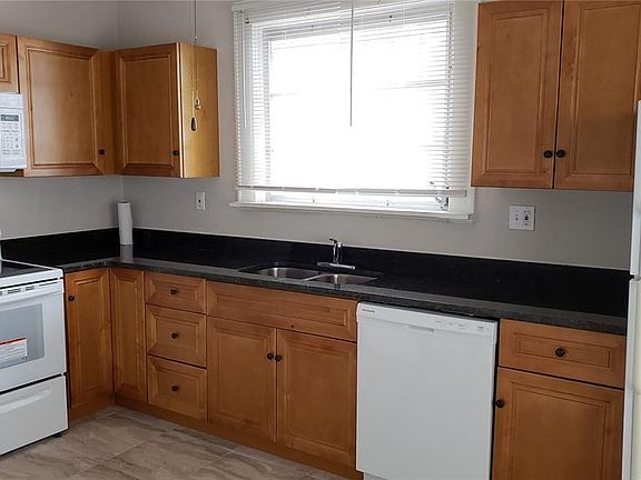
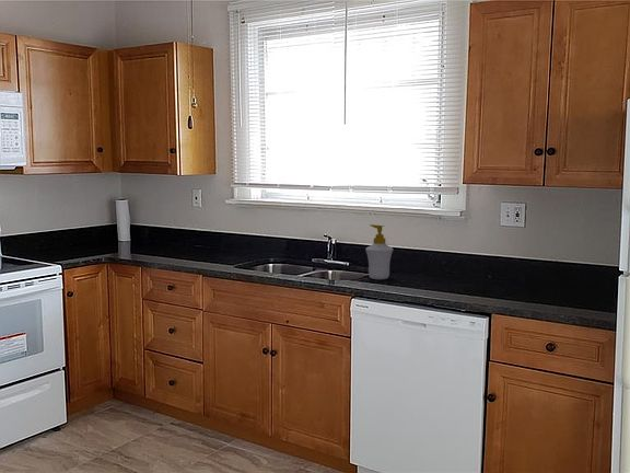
+ soap bottle [364,223,395,280]
